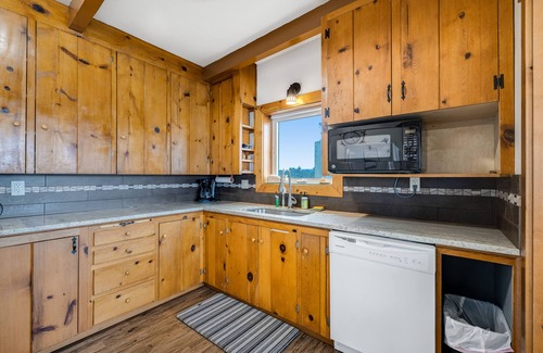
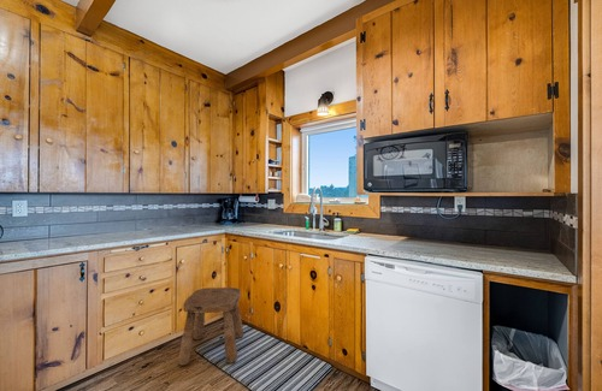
+ stool [177,286,244,367]
